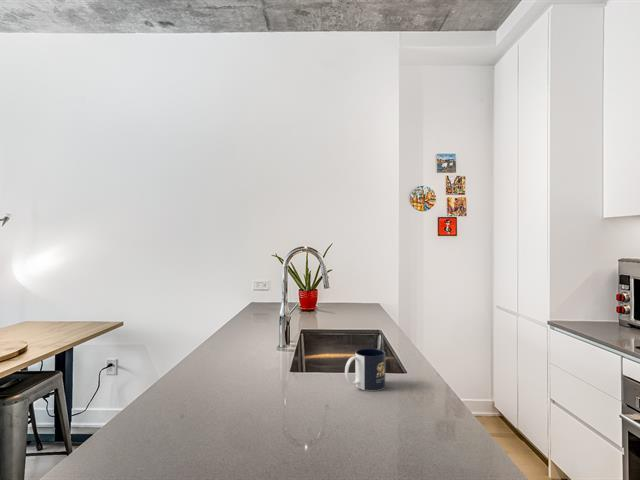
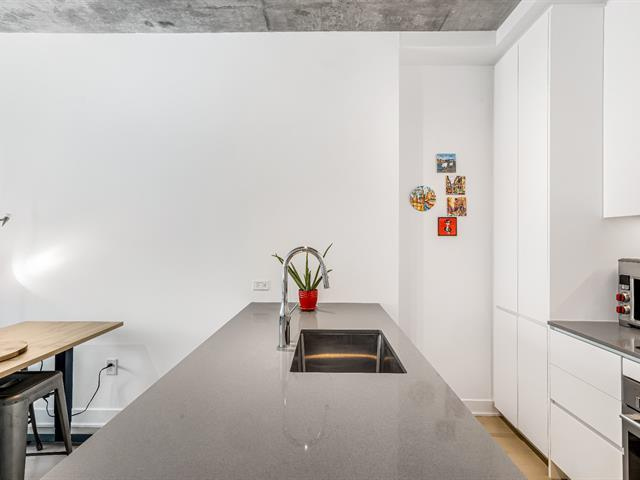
- mug [344,347,386,392]
